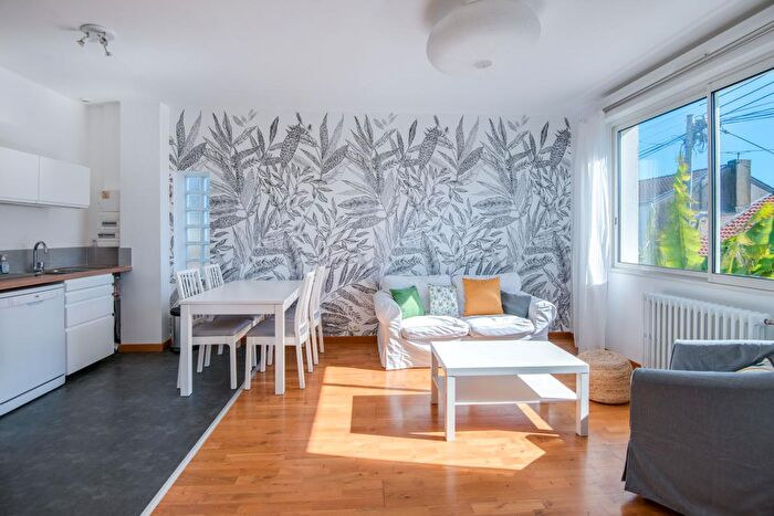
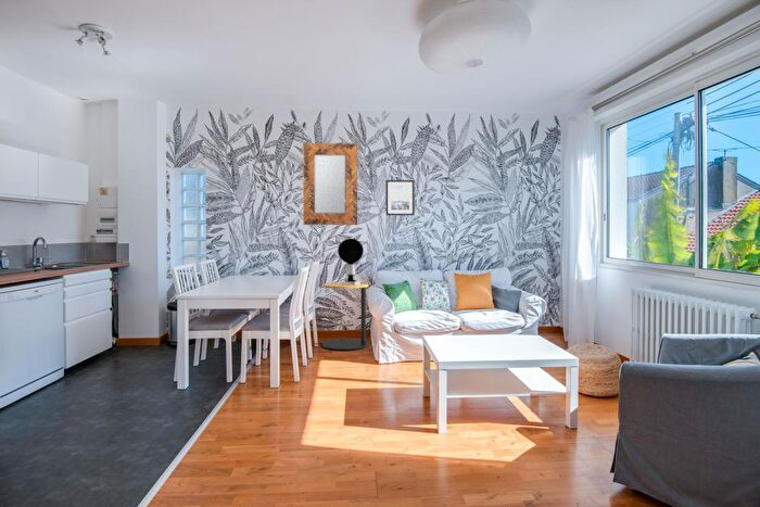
+ side table [321,281,370,351]
+ table lamp [337,238,365,286]
+ wall art [384,179,416,216]
+ home mirror [302,142,358,226]
